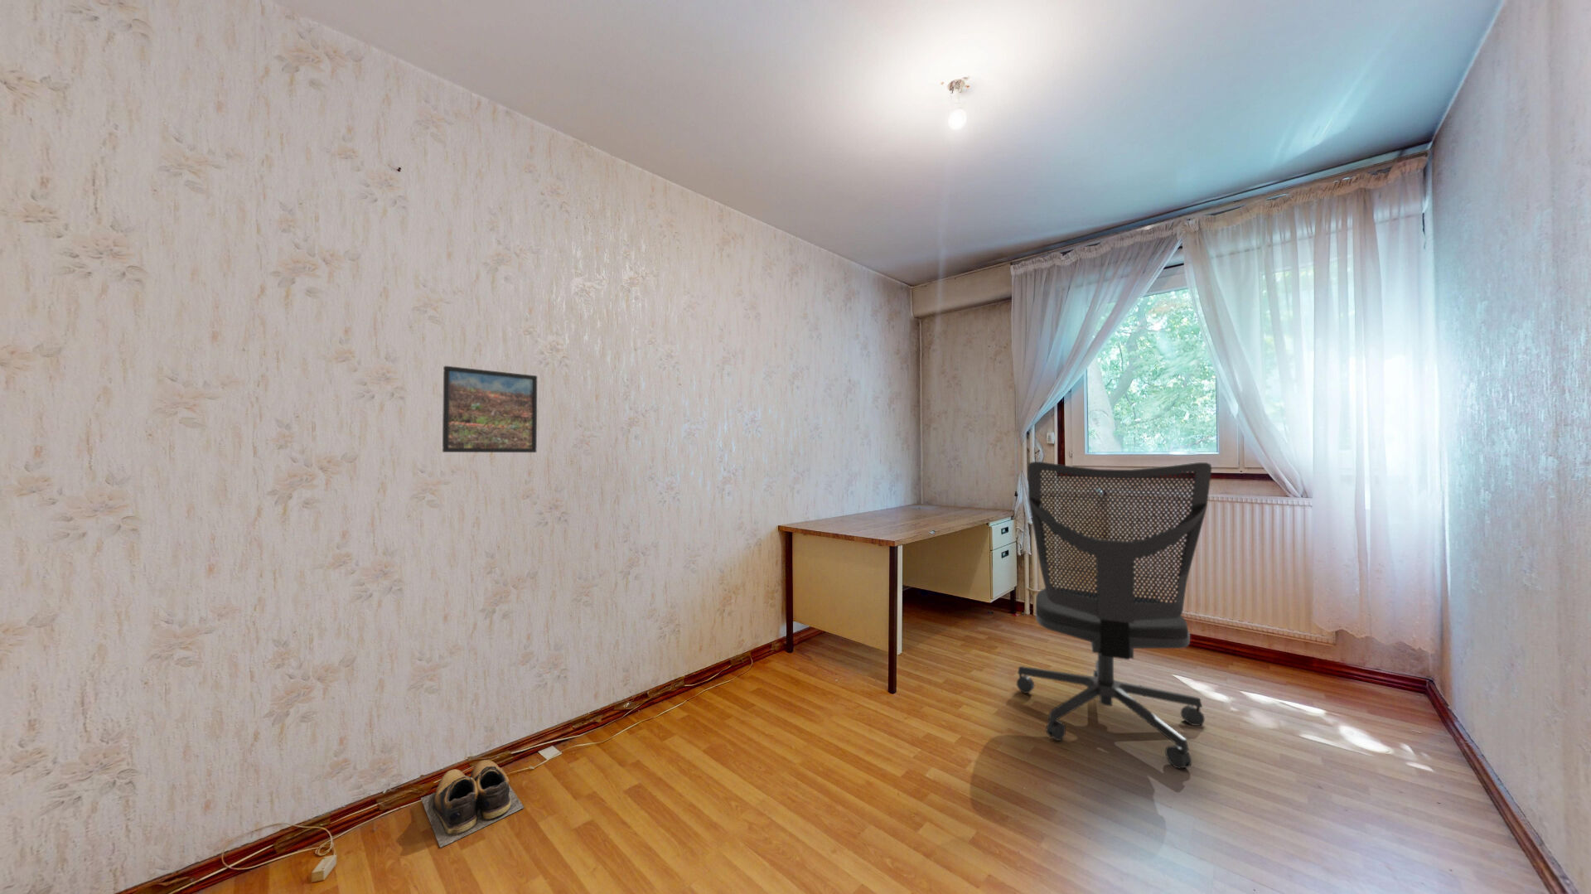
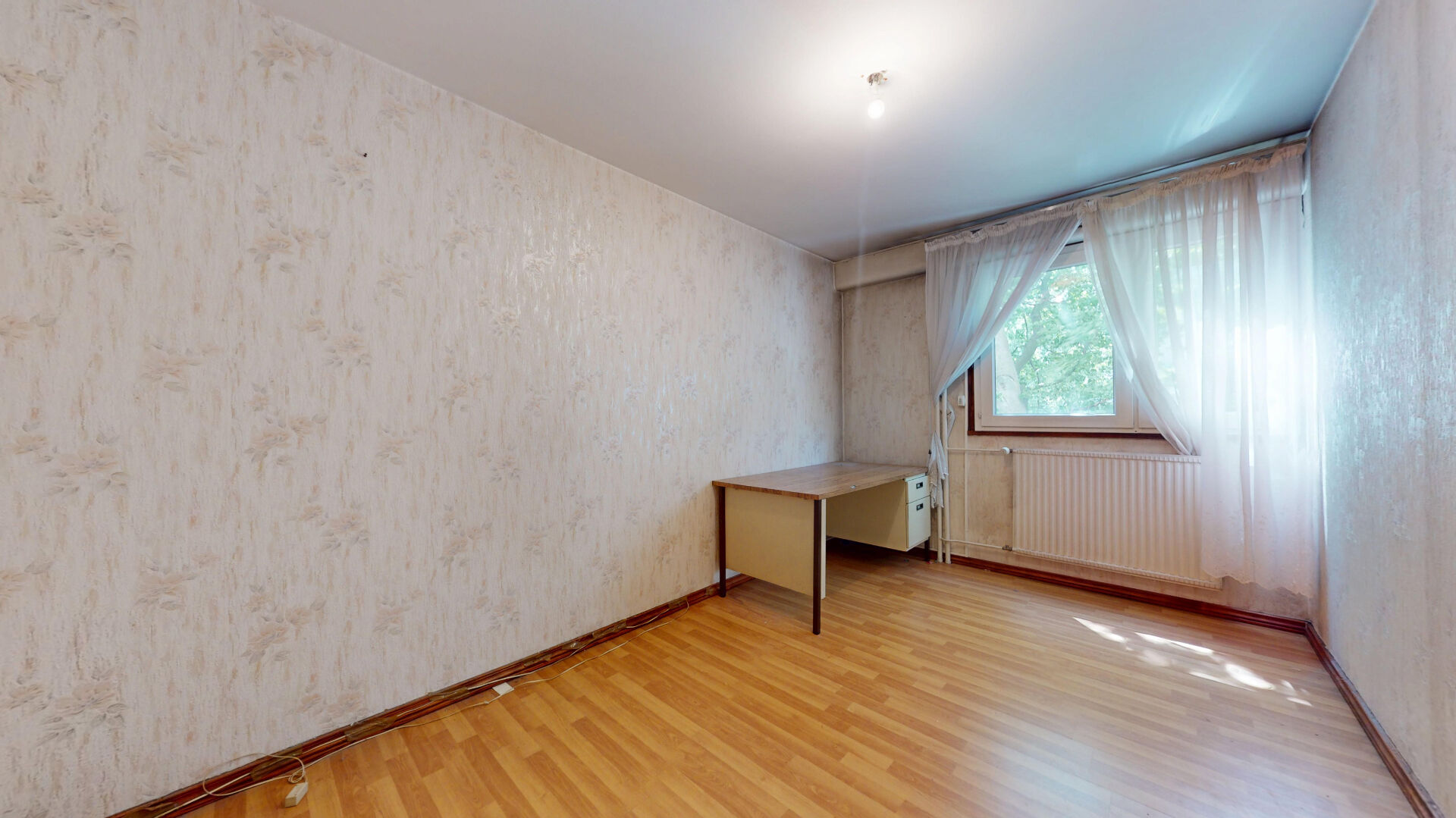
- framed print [441,365,538,454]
- office chair [1016,461,1212,769]
- shoes [420,758,526,848]
